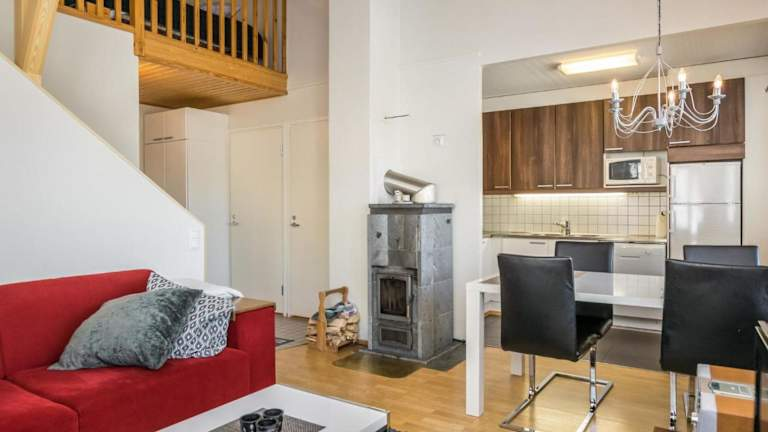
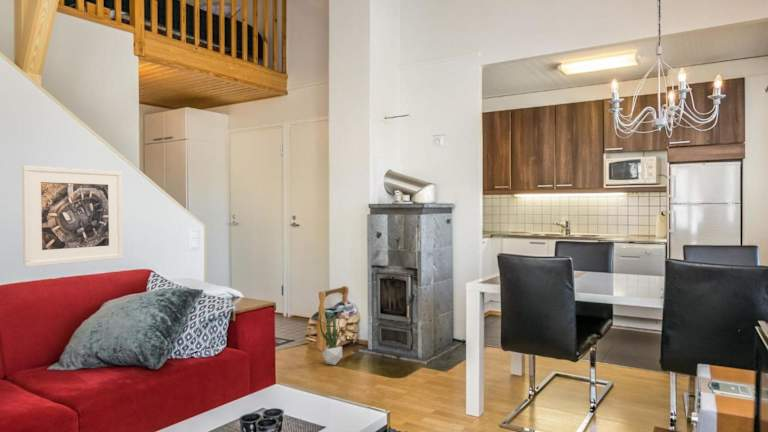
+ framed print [21,165,124,268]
+ potted plant [319,310,343,366]
